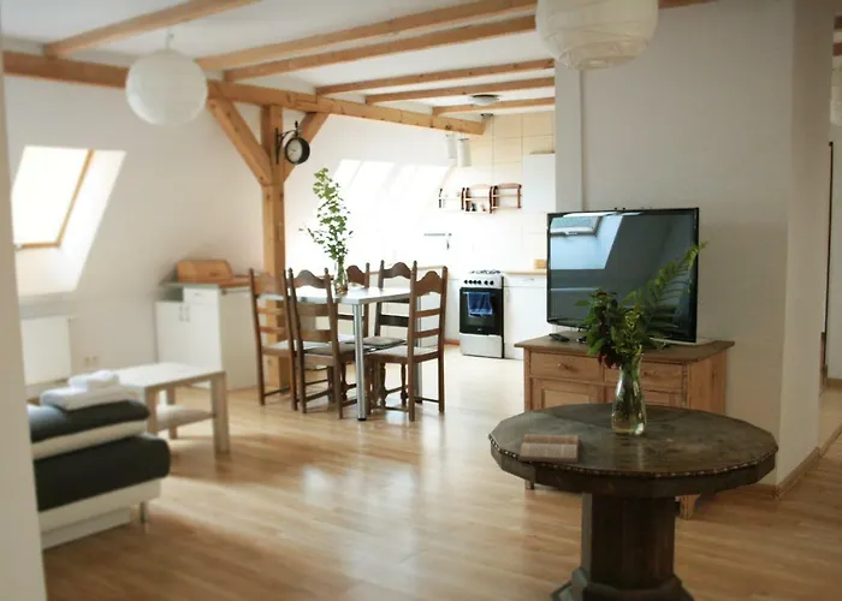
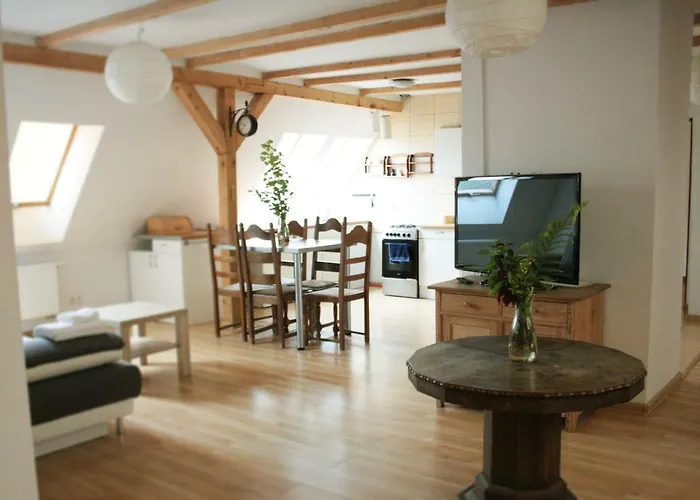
- book [517,433,581,464]
